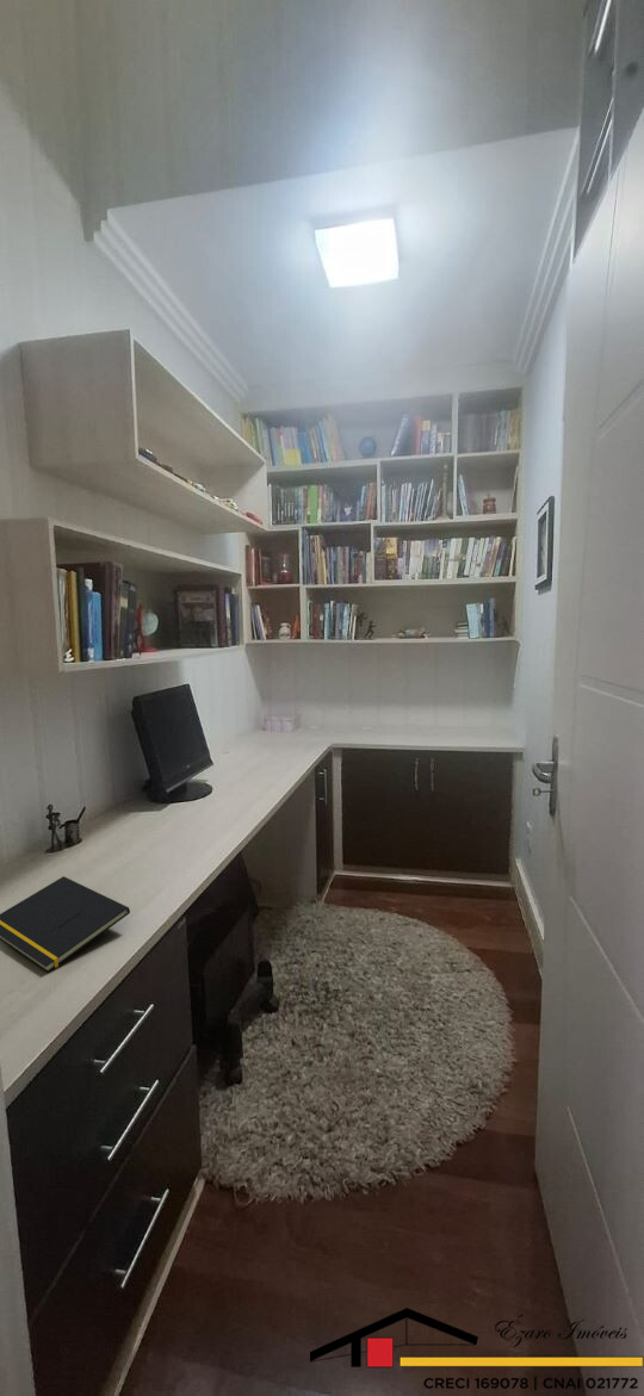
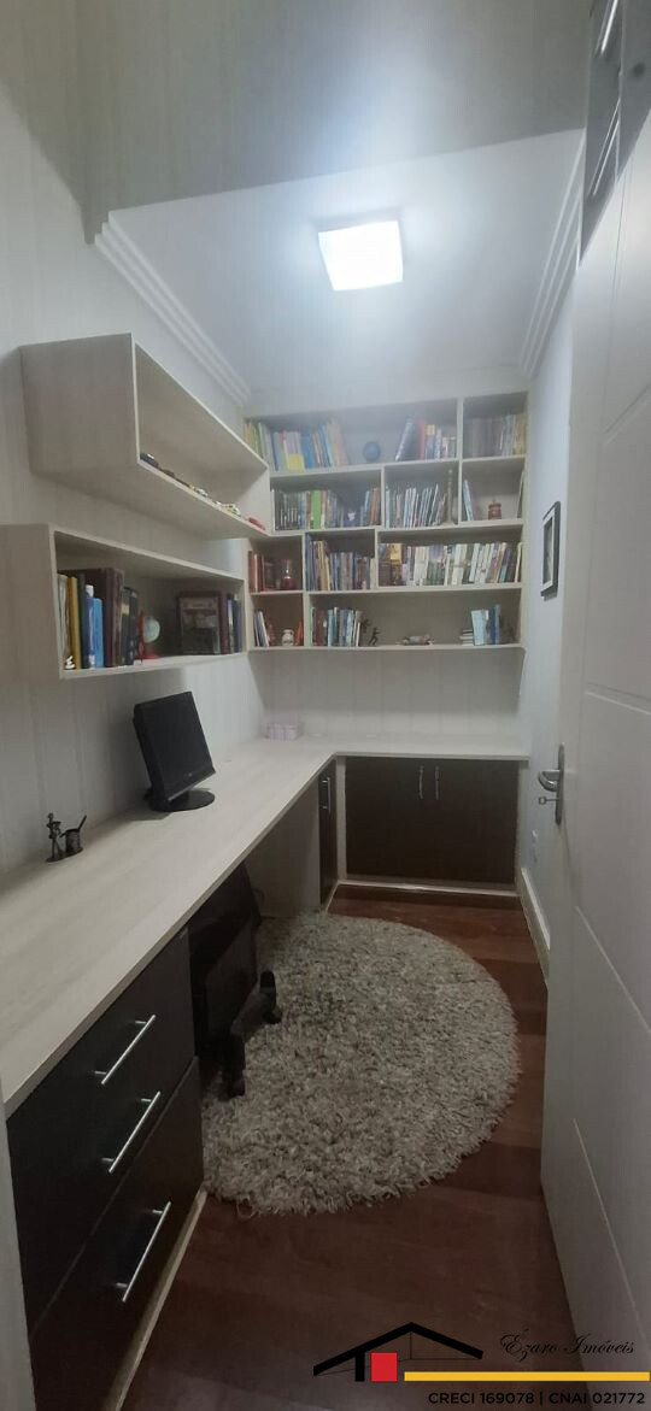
- notepad [0,875,131,974]
